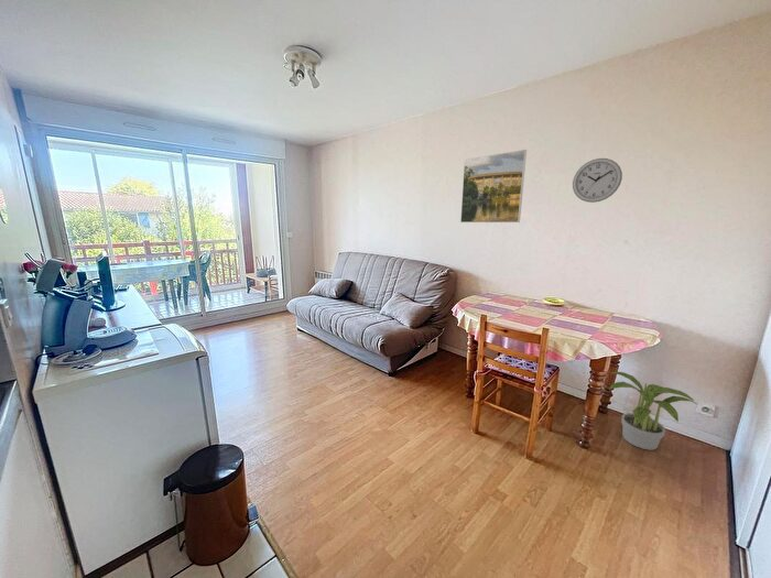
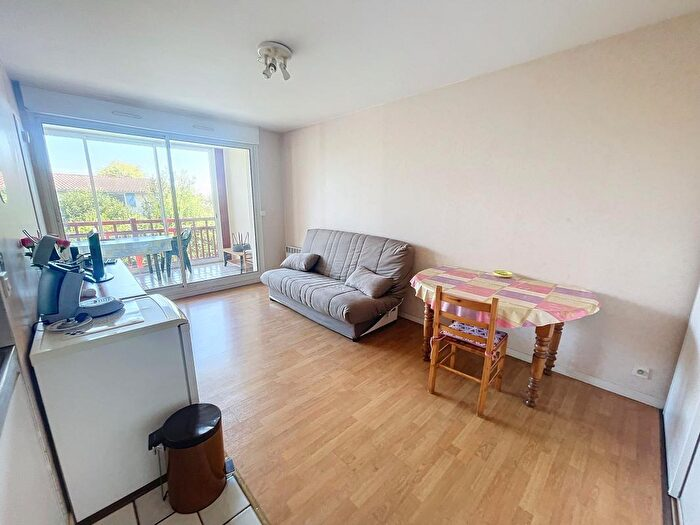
- potted plant [608,371,698,451]
- wall clock [572,157,623,204]
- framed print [459,149,528,223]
